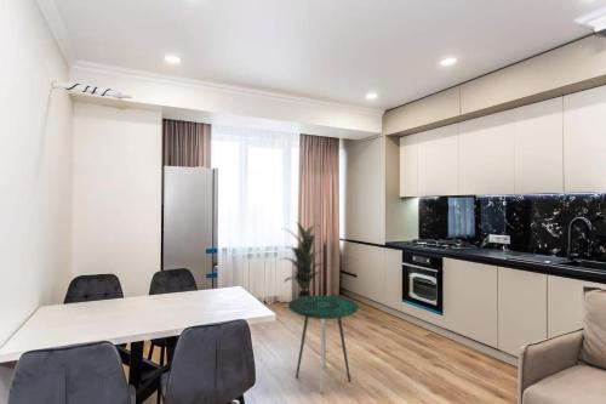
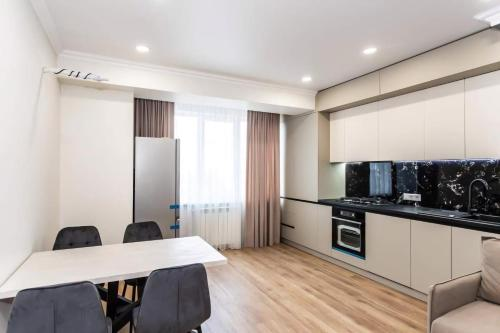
- side table [287,295,360,394]
- indoor plant [278,220,330,298]
